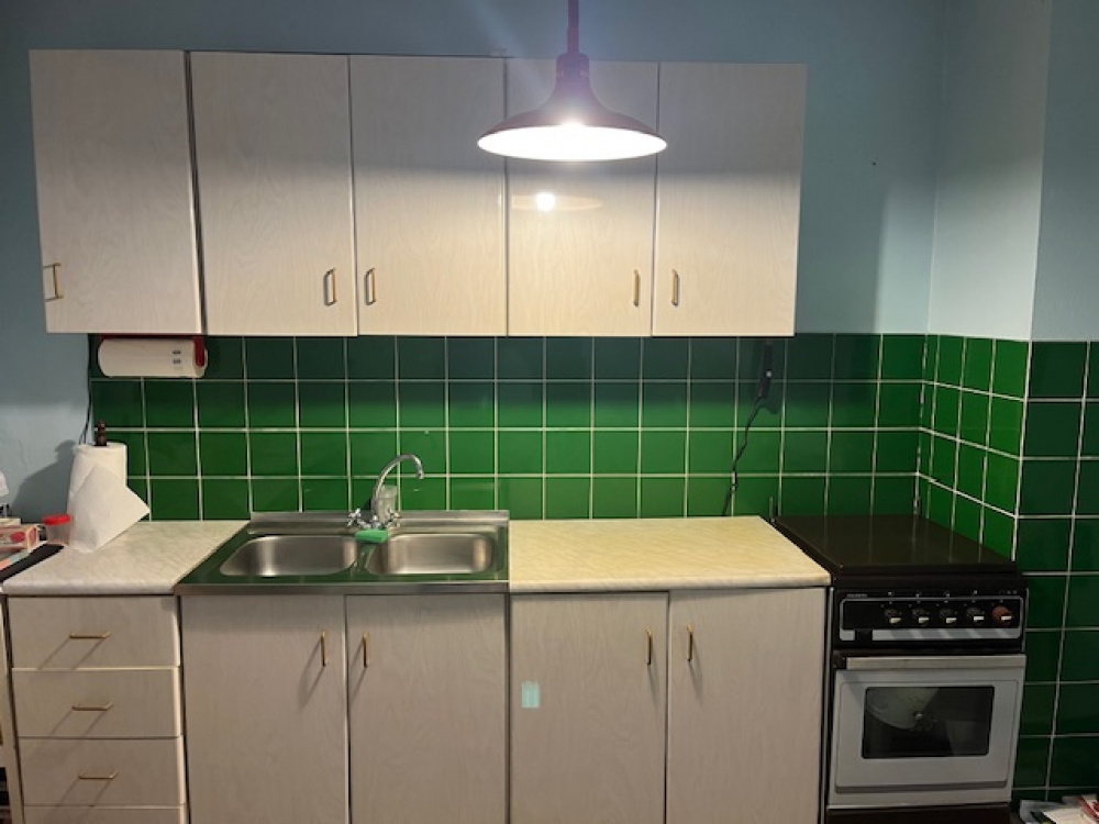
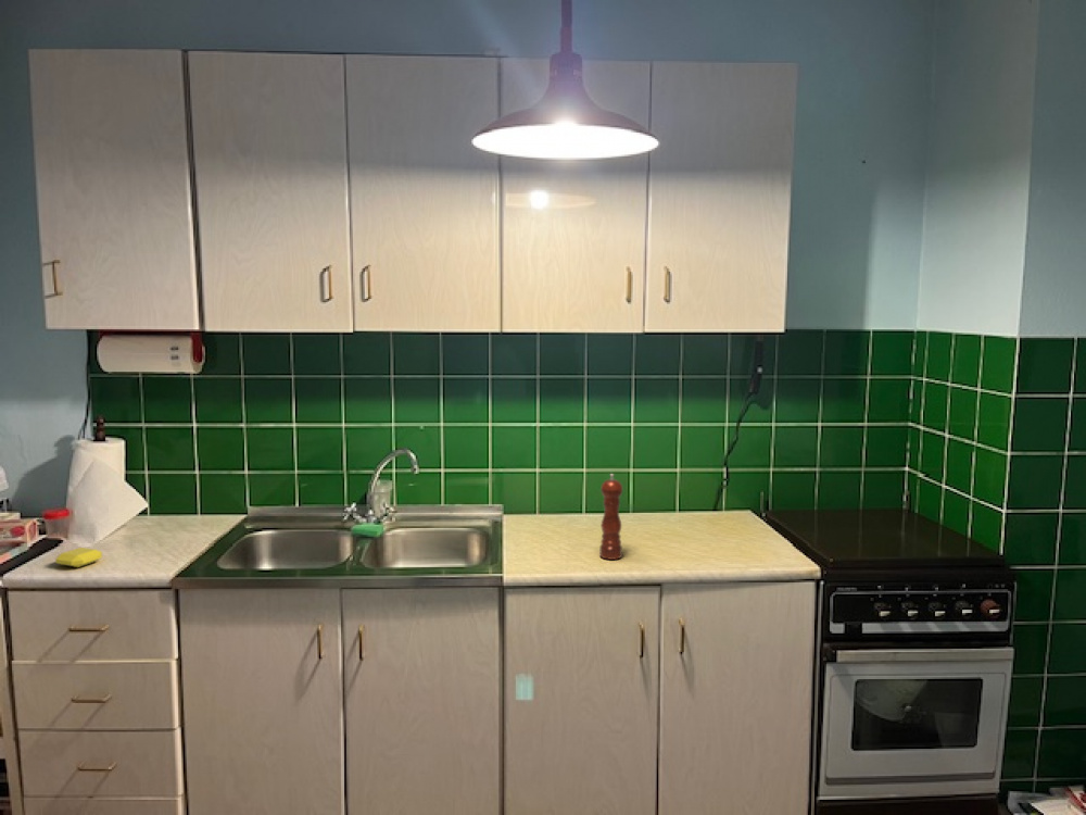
+ soap bar [54,547,103,568]
+ pepper mill [598,473,623,561]
